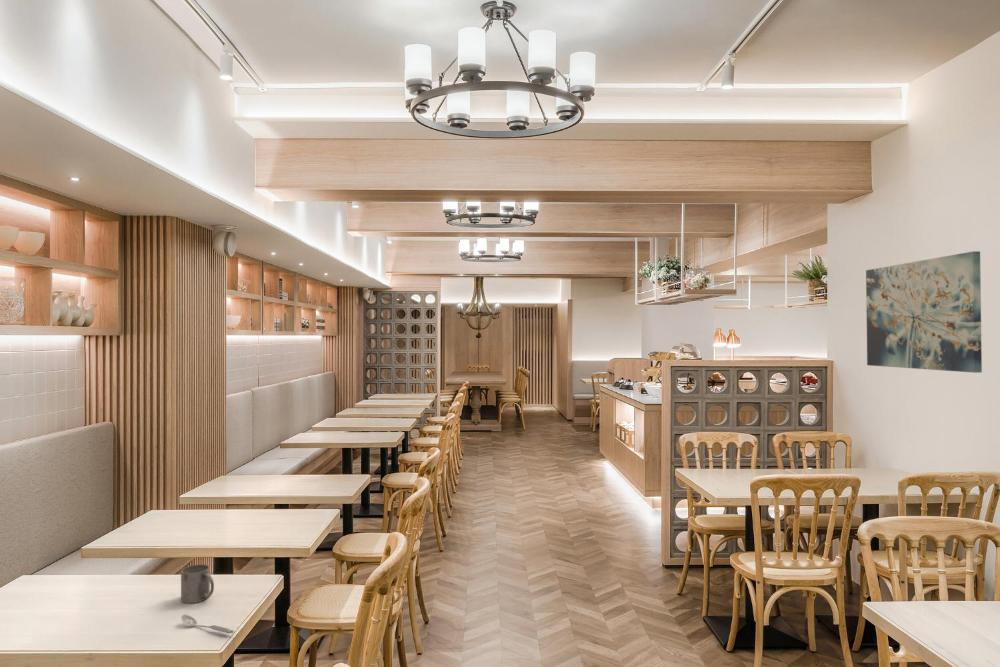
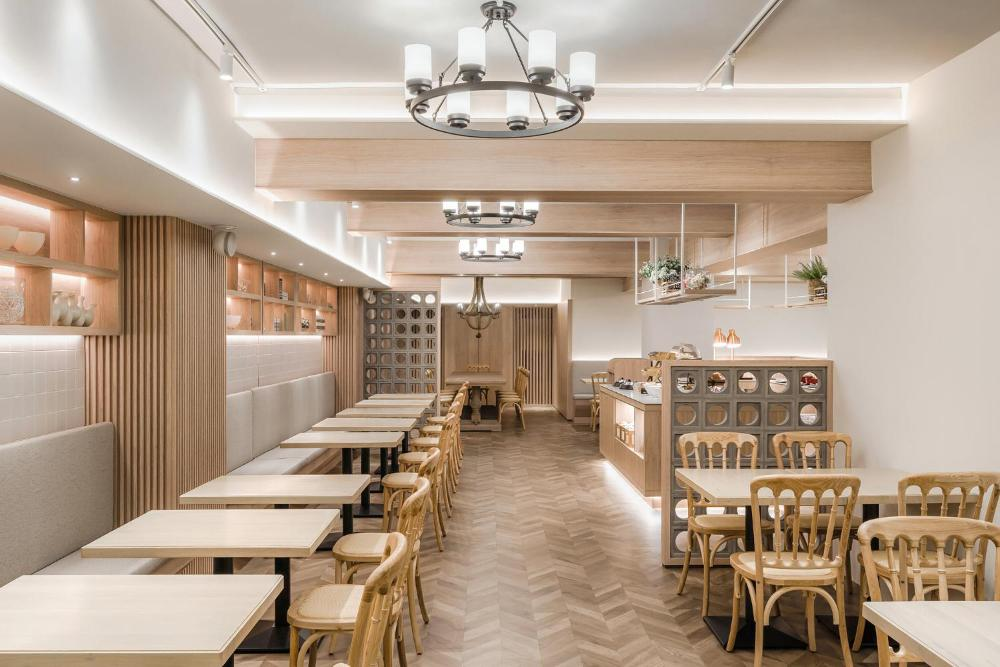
- wall art [865,250,983,374]
- mug [180,563,215,604]
- spoon [180,614,235,634]
